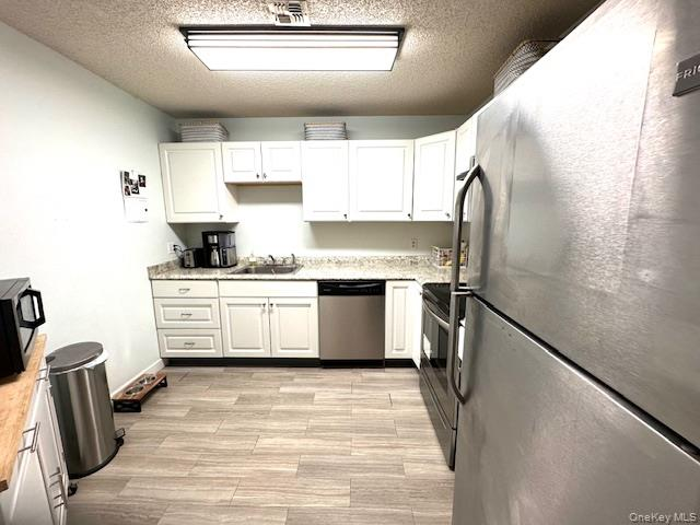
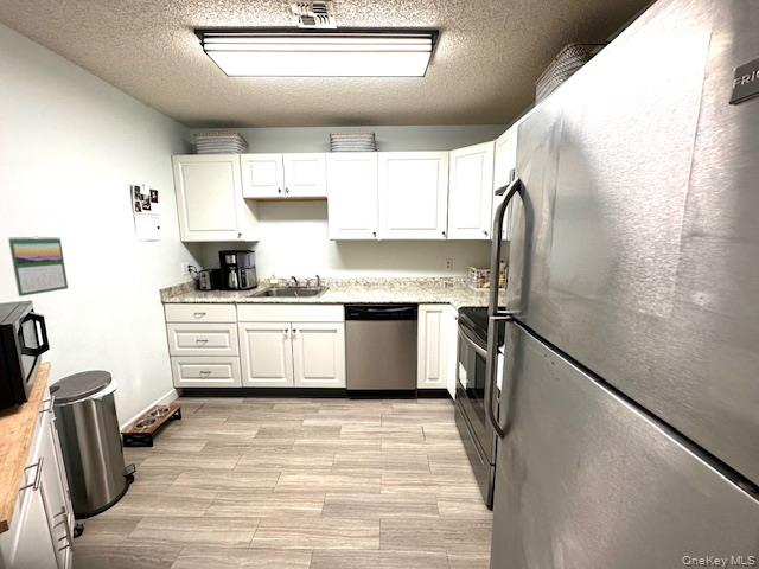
+ calendar [7,235,69,298]
